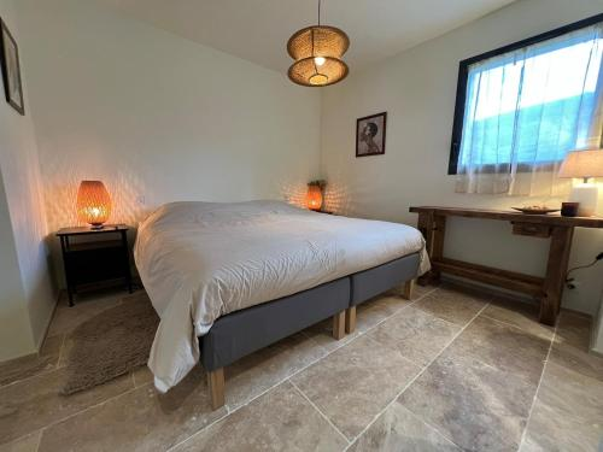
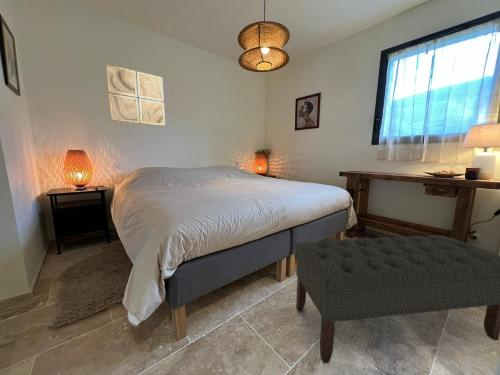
+ wall art [105,63,166,127]
+ bench [294,234,500,365]
